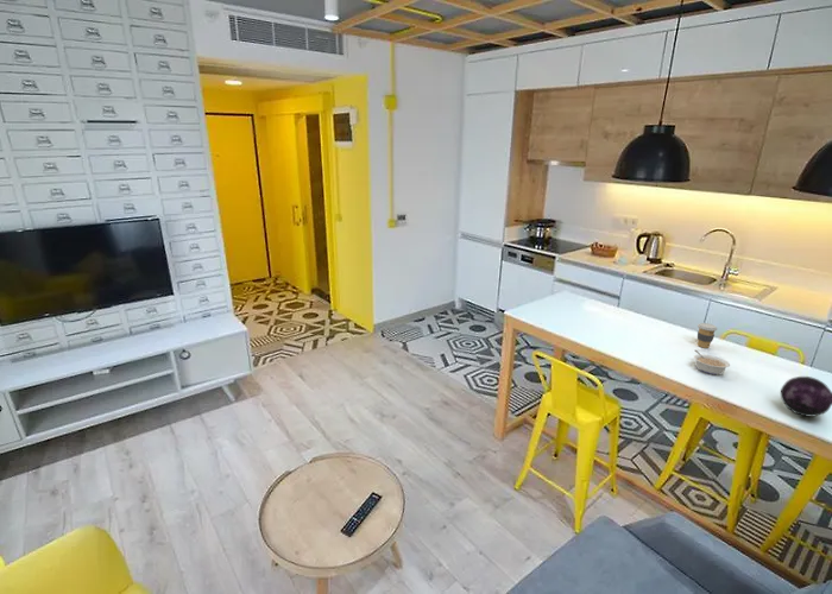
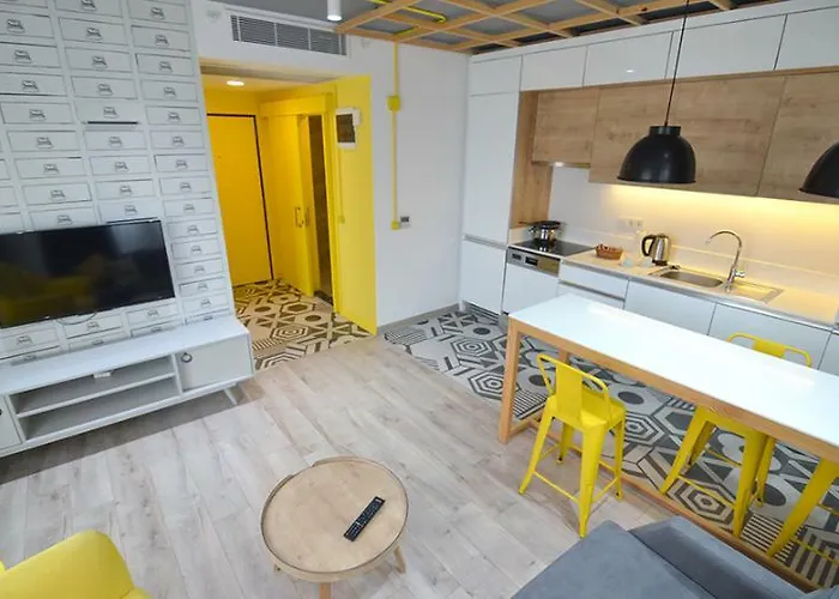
- legume [693,349,731,375]
- decorative orb [780,375,832,418]
- coffee cup [697,322,718,349]
